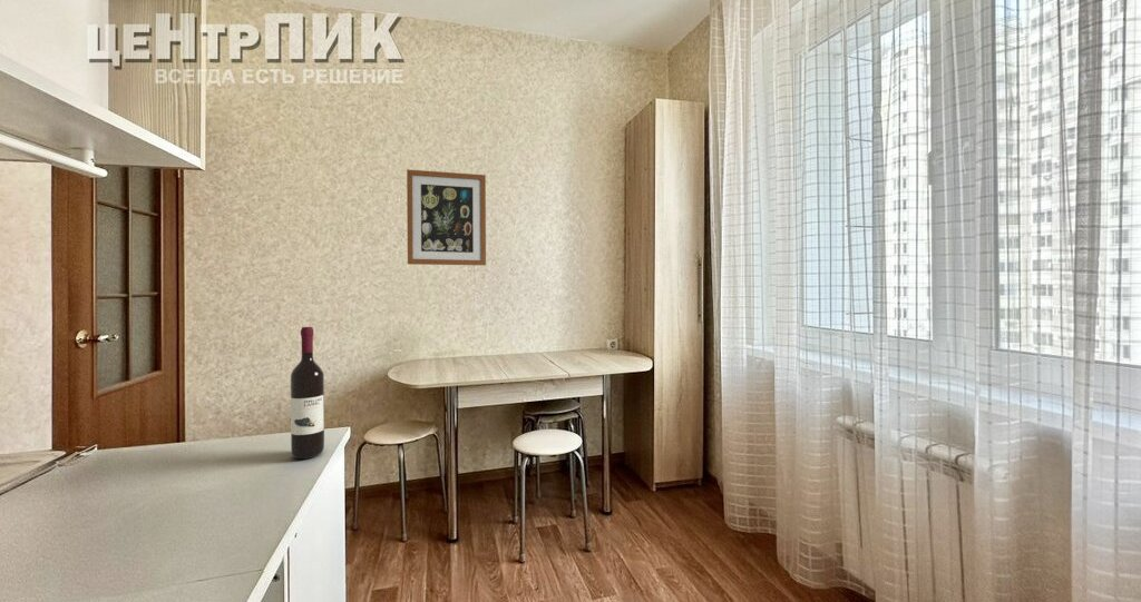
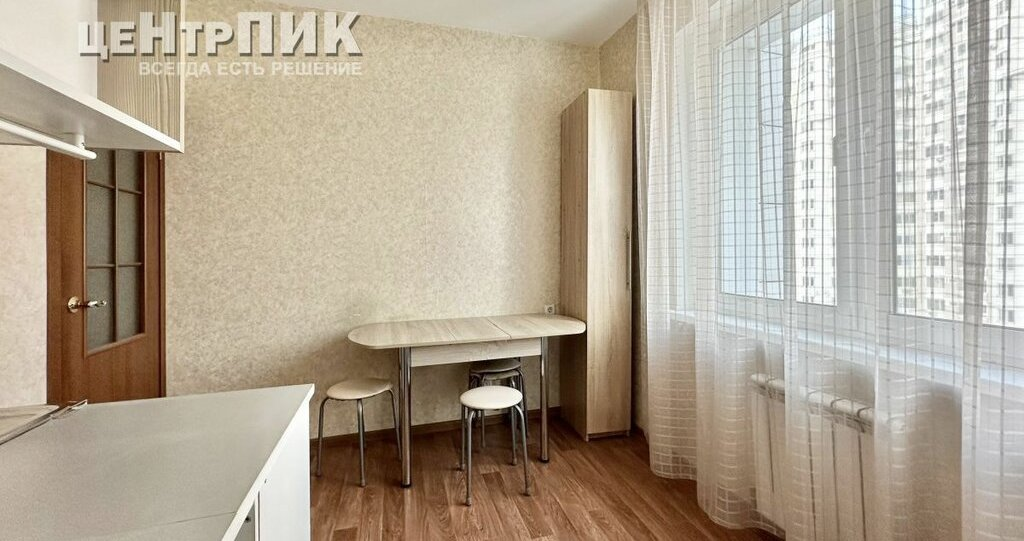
- wine bottle [290,326,325,460]
- wall art [406,168,487,267]
